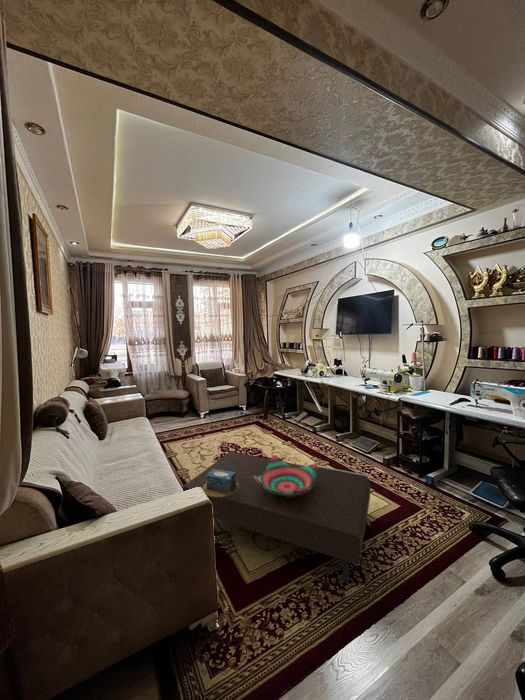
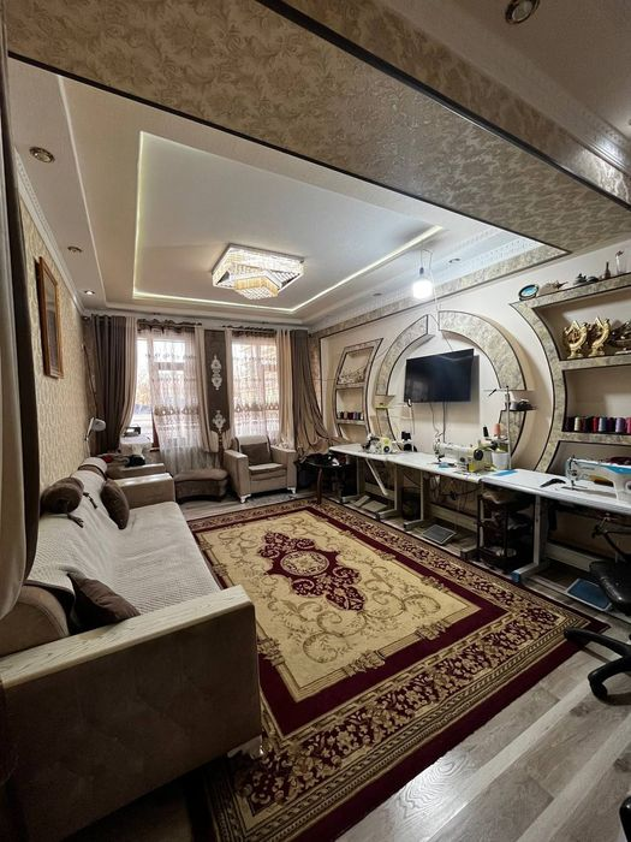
- tissue box [202,469,239,497]
- decorative bowl [254,454,318,497]
- coffee table [181,451,371,584]
